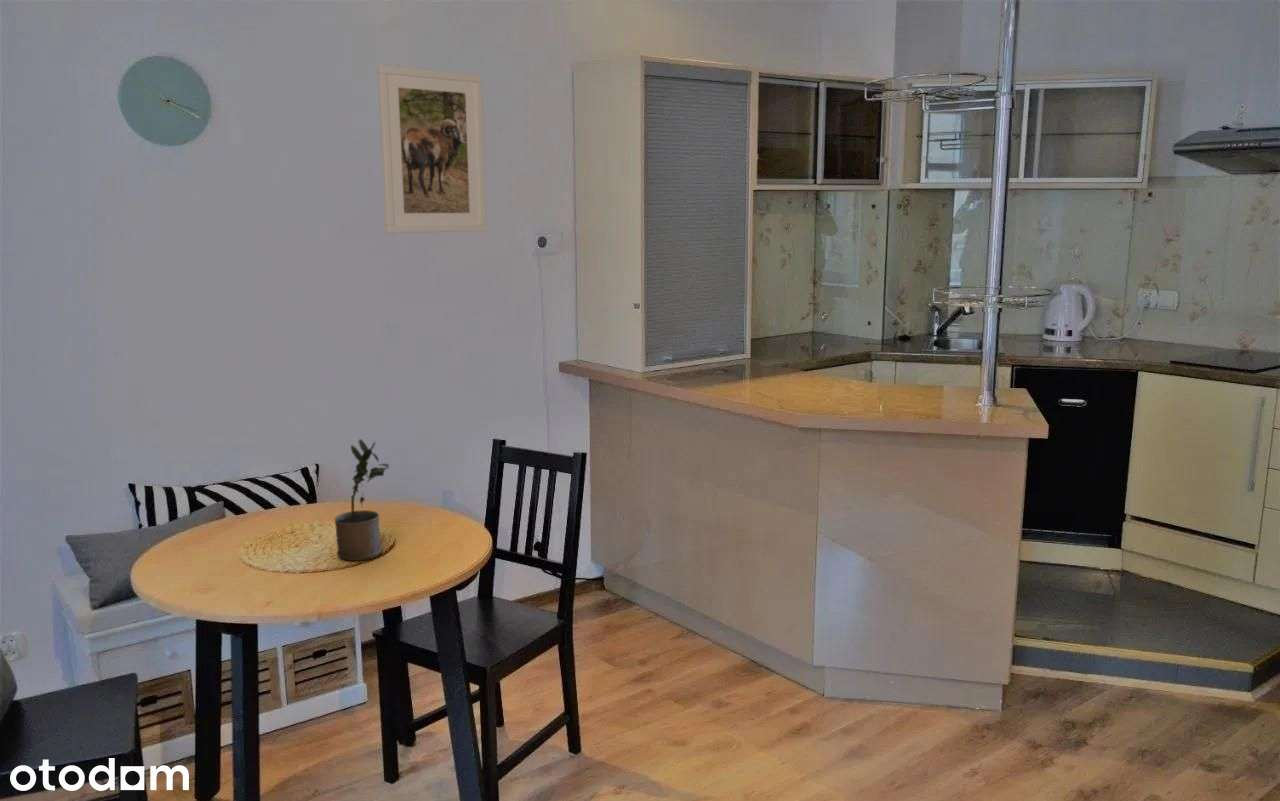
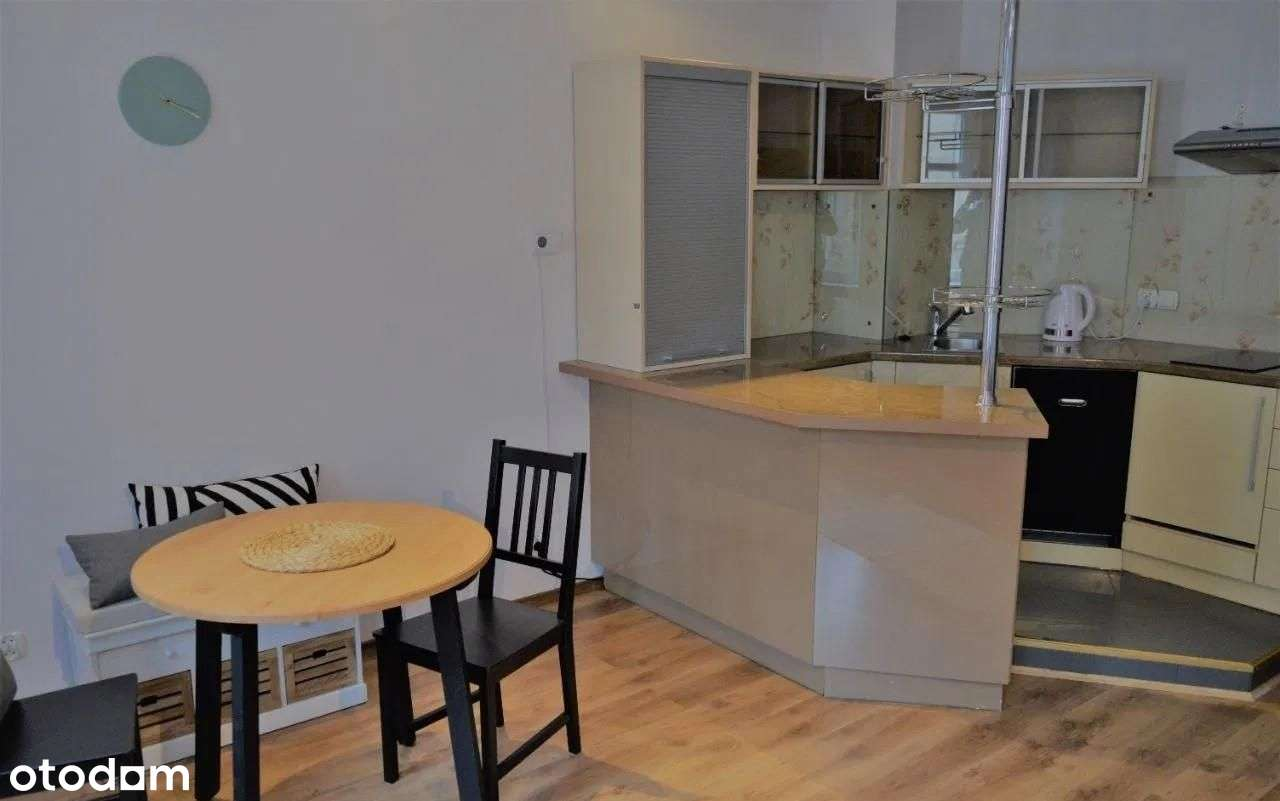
- potted plant [334,438,391,562]
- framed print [376,64,488,234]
